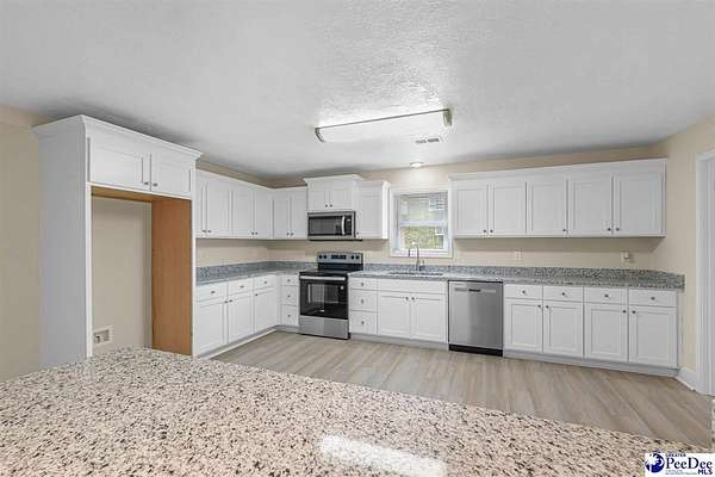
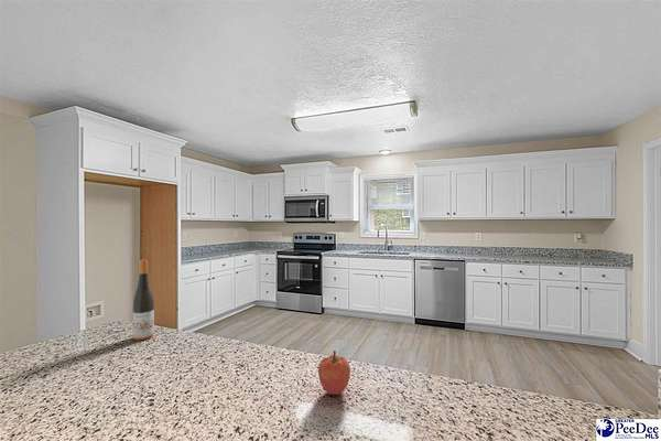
+ apple [317,349,351,396]
+ wine bottle [132,259,155,342]
